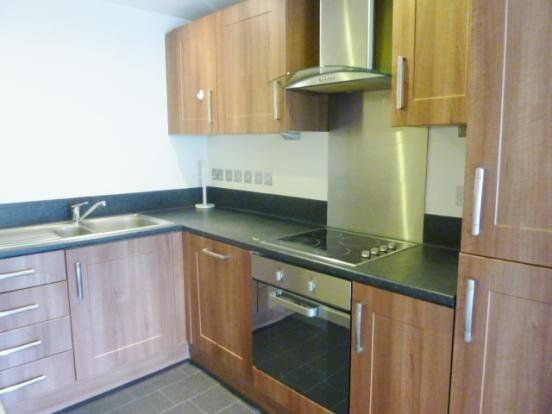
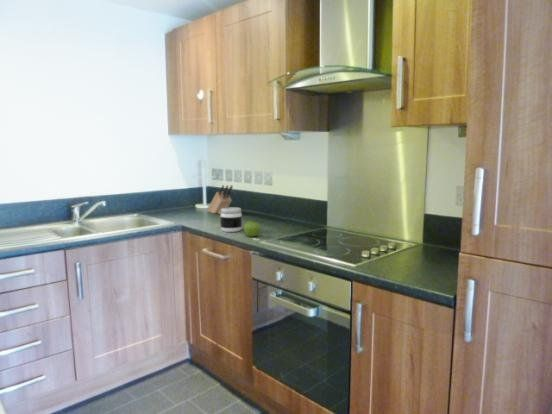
+ fruit [243,220,262,238]
+ jar [219,206,243,233]
+ knife block [206,184,234,215]
